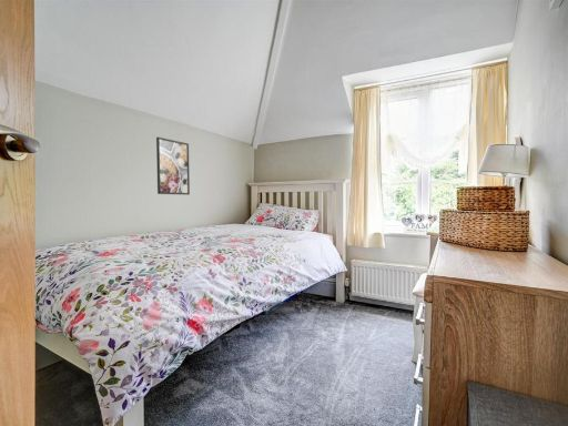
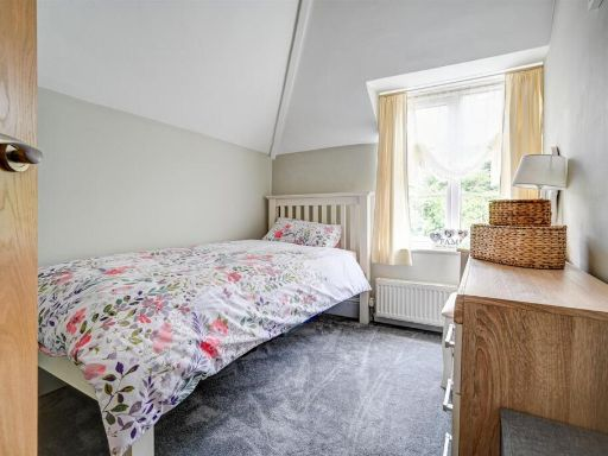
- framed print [155,136,191,195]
